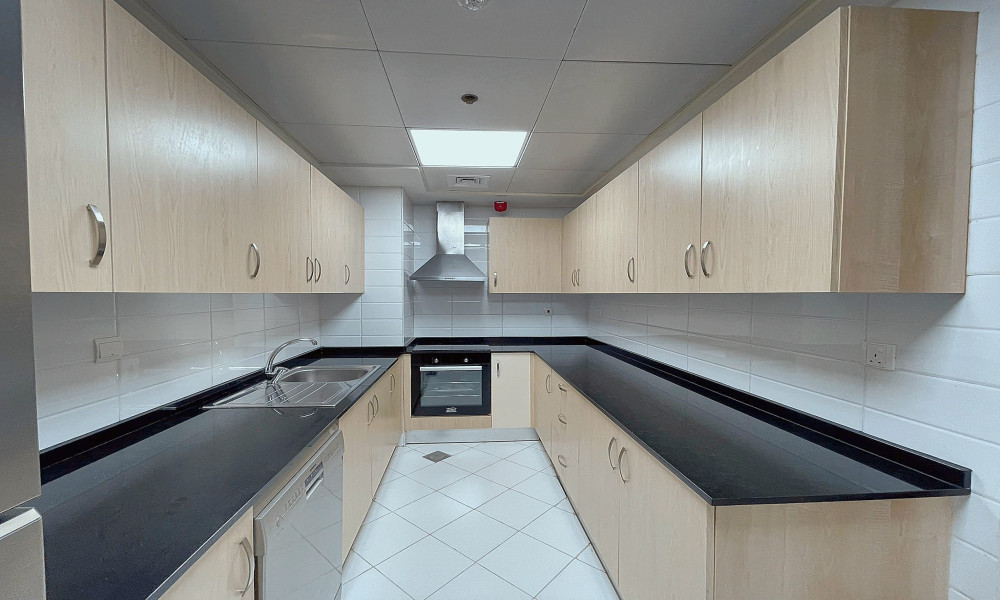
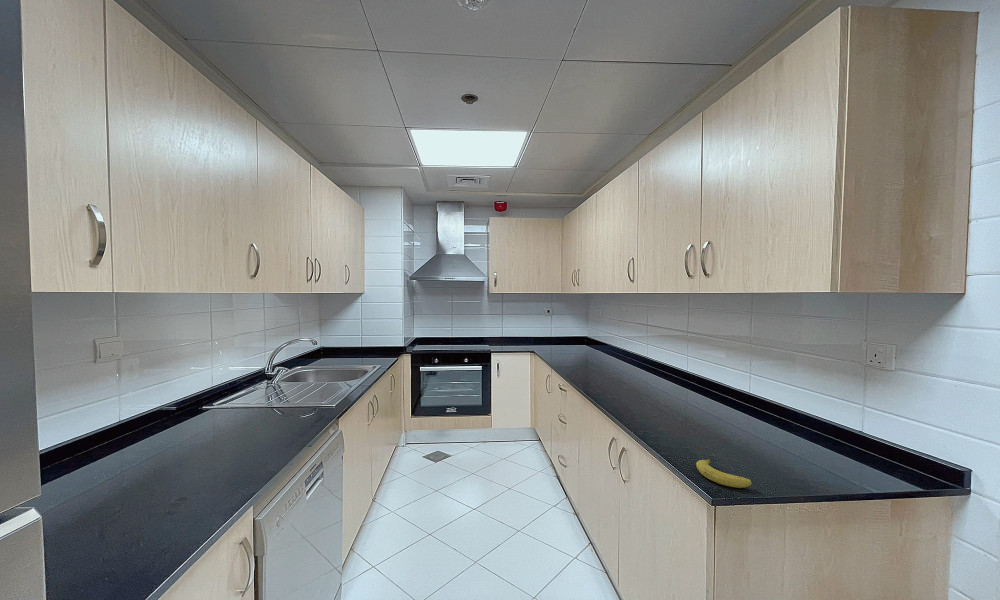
+ fruit [695,458,752,489]
